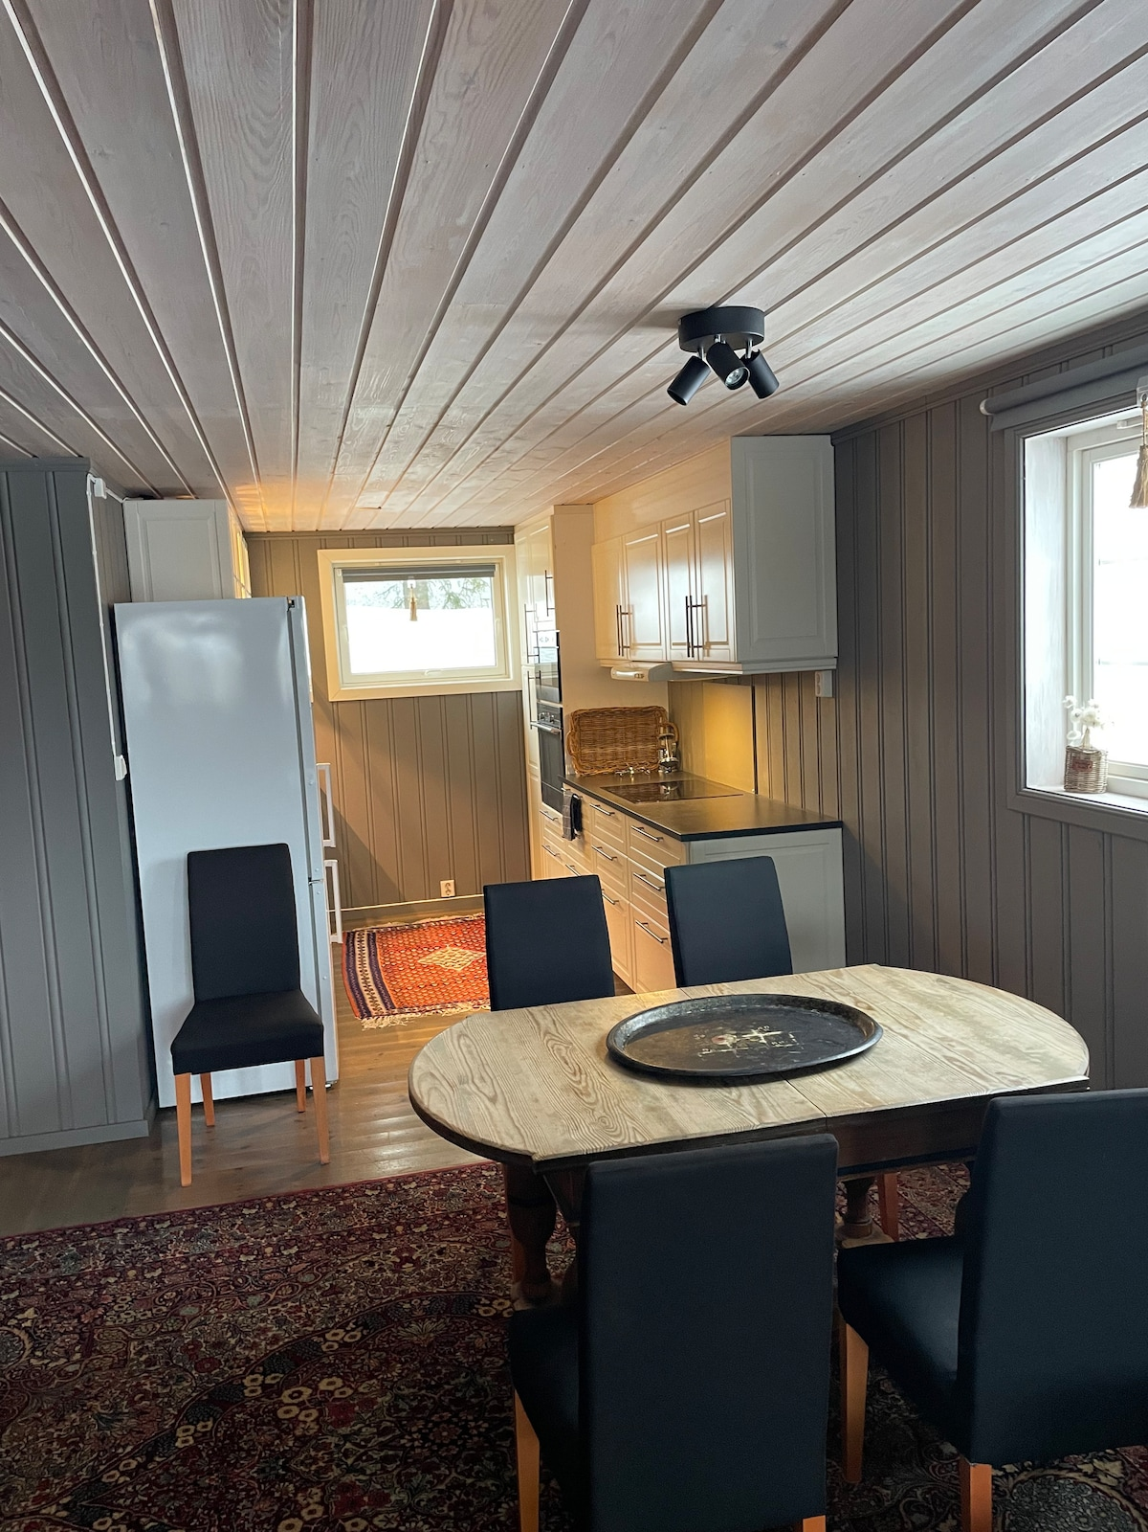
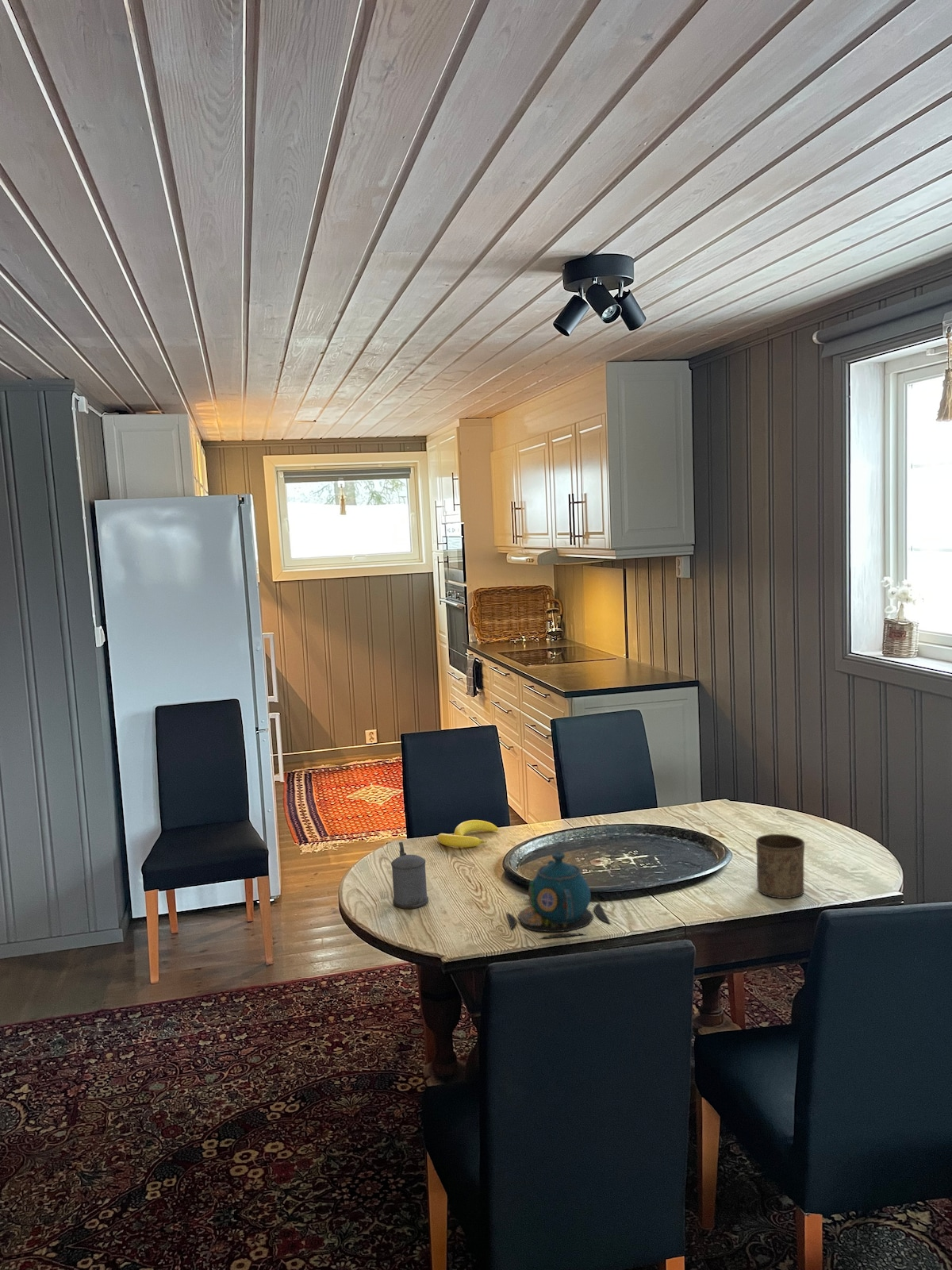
+ teapot [505,851,612,940]
+ cup [755,833,805,899]
+ banana [436,819,499,848]
+ beer stein [390,841,429,910]
